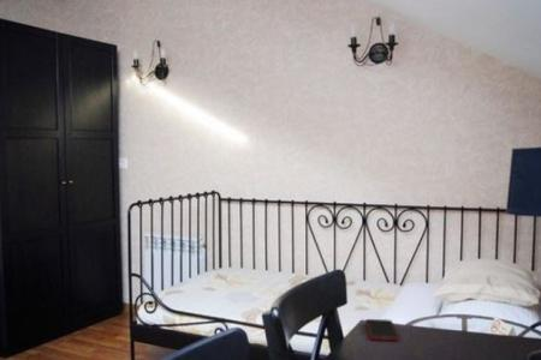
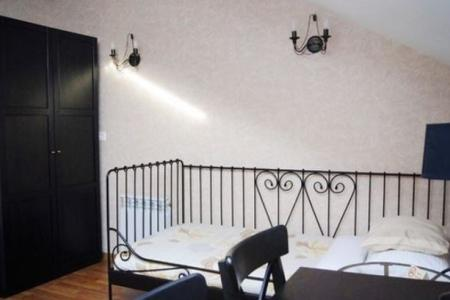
- cell phone [364,318,400,342]
